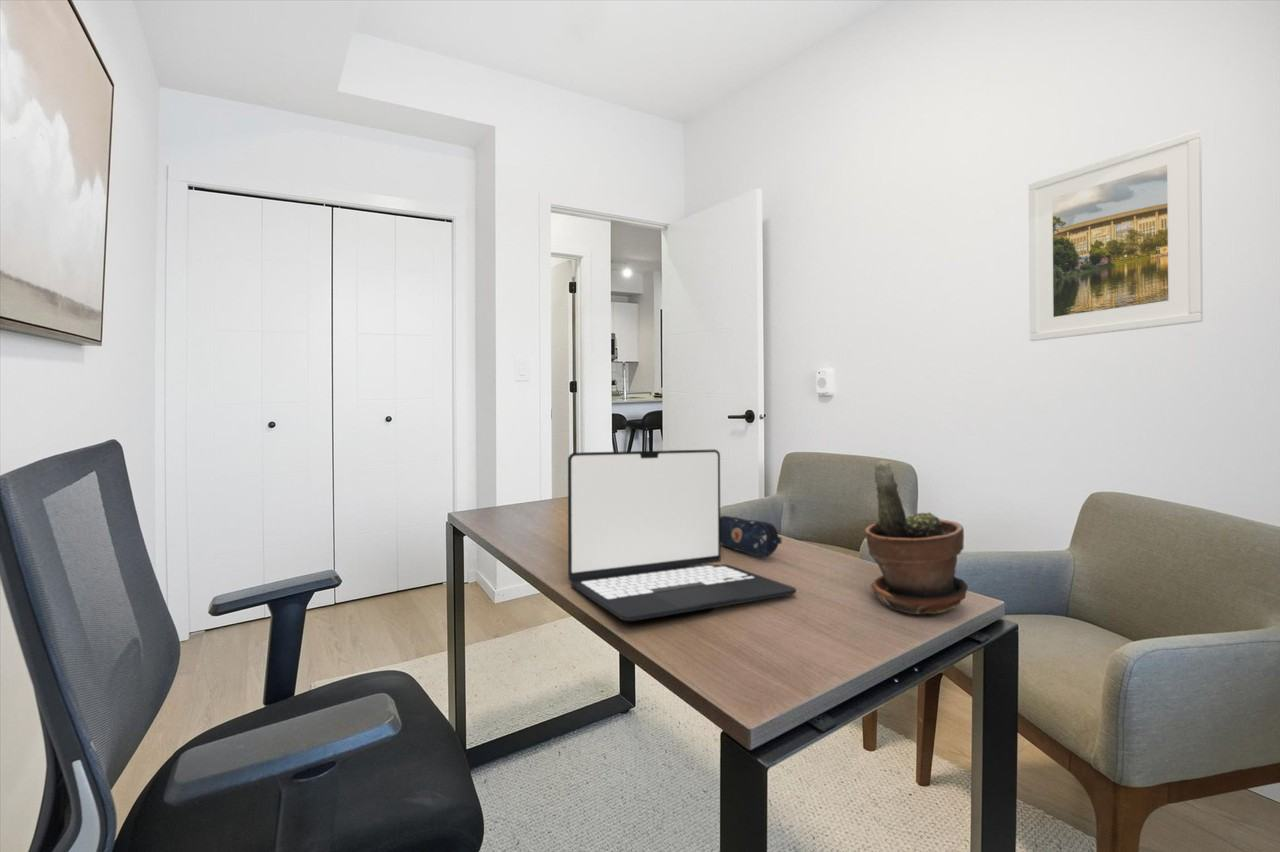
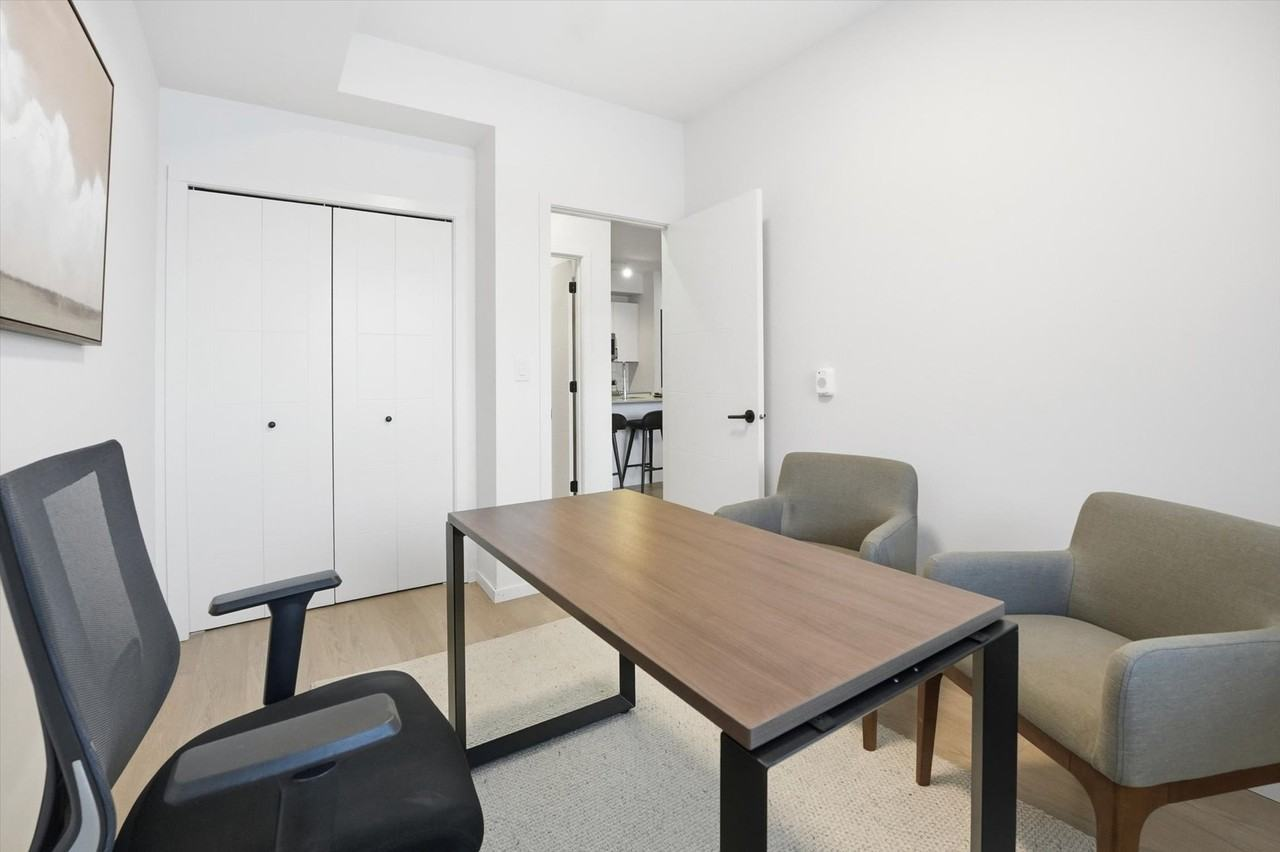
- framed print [1028,129,1204,342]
- potted plant [863,459,969,615]
- pencil case [720,515,783,559]
- laptop [567,448,797,622]
